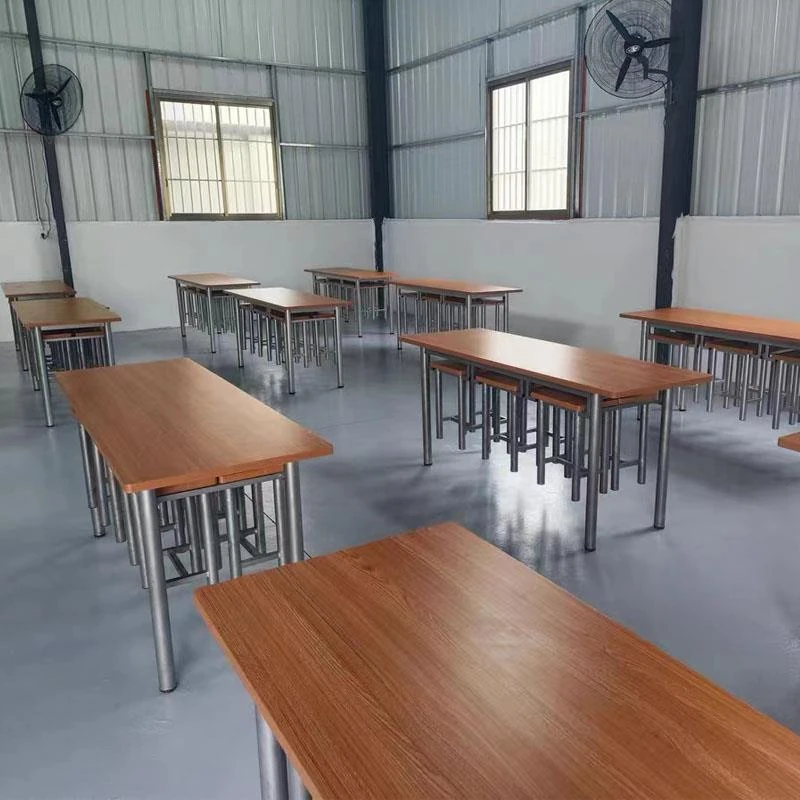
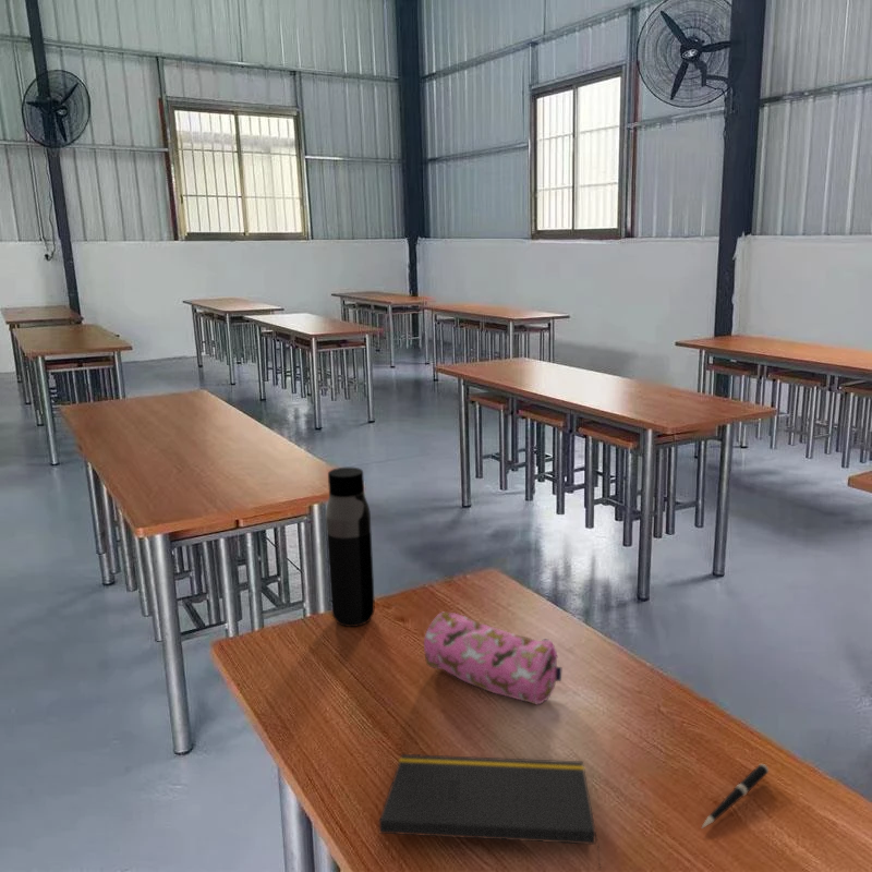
+ pen [701,763,770,828]
+ pencil case [423,610,562,705]
+ water bottle [325,467,375,628]
+ notepad [377,753,603,871]
